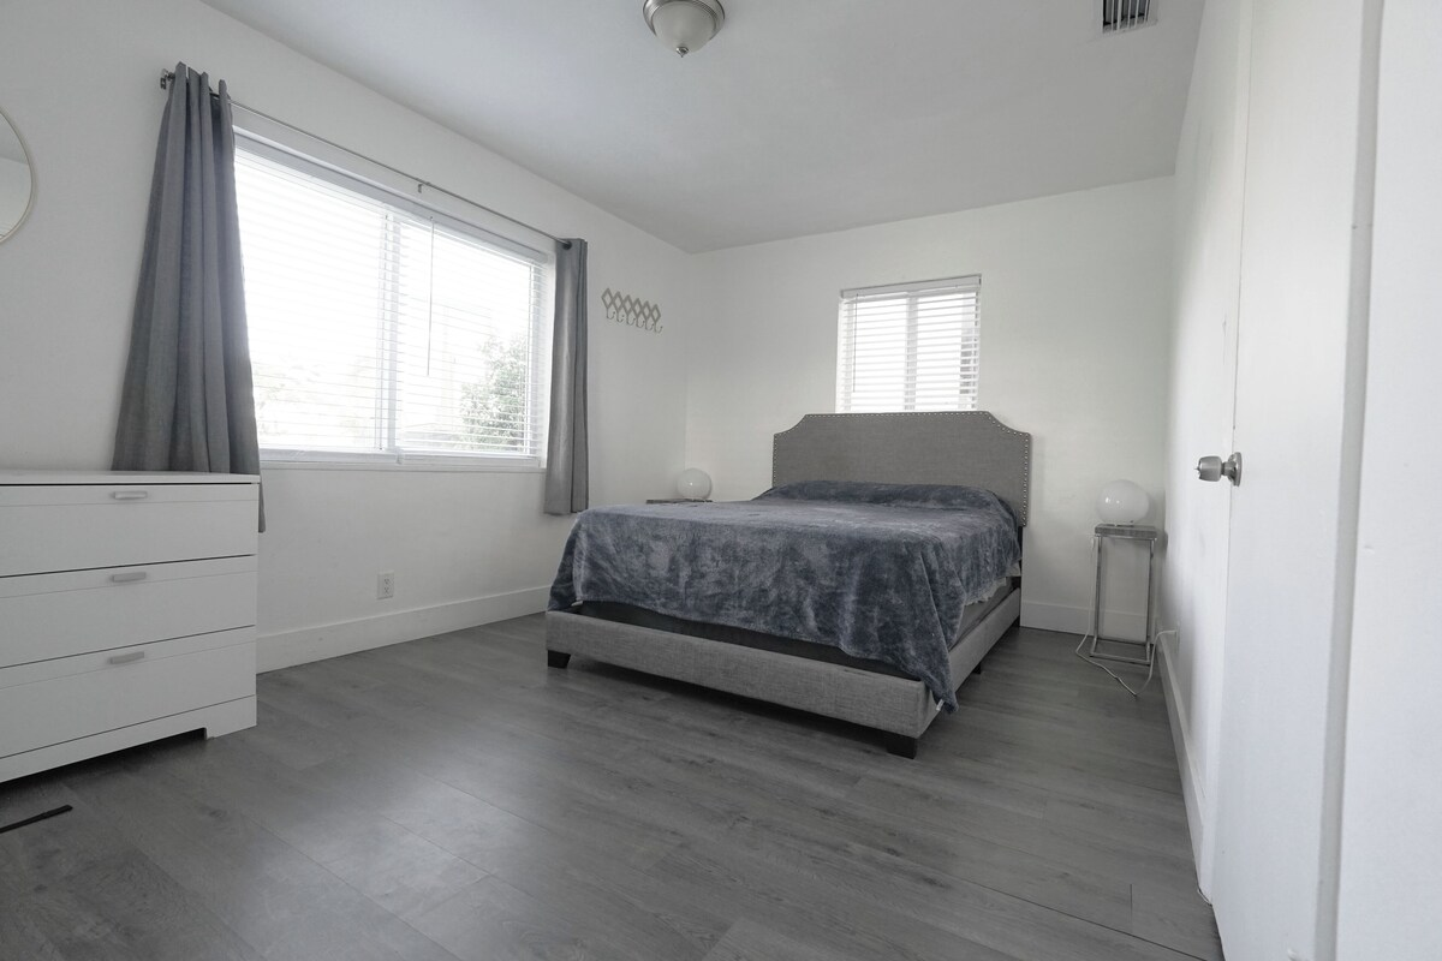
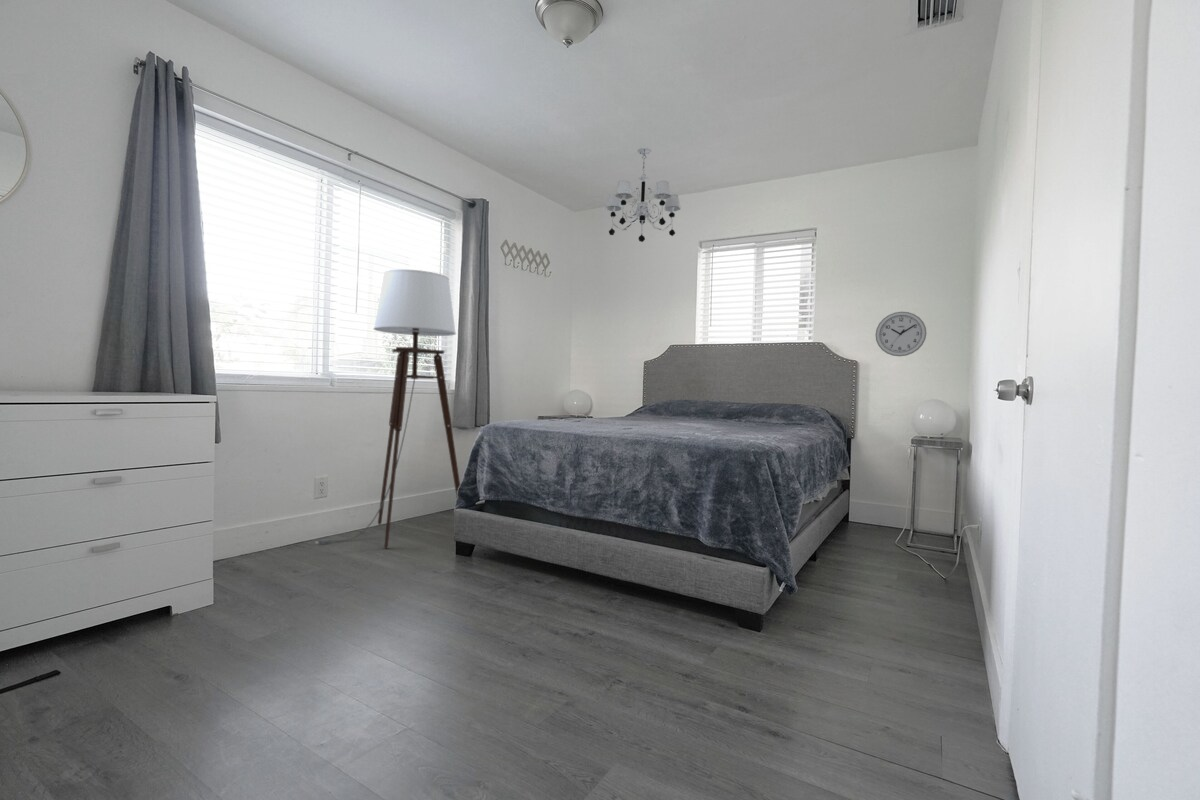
+ chandelier [604,147,681,243]
+ wall clock [874,311,928,357]
+ floor lamp [314,268,461,549]
